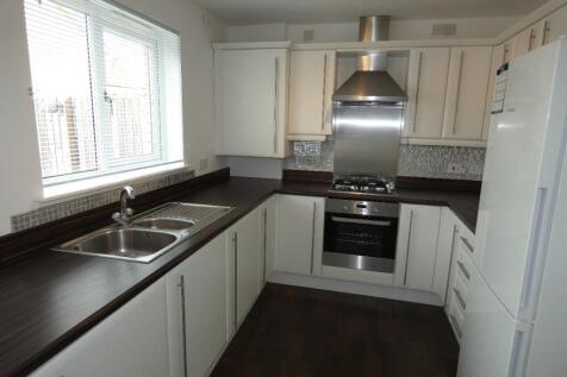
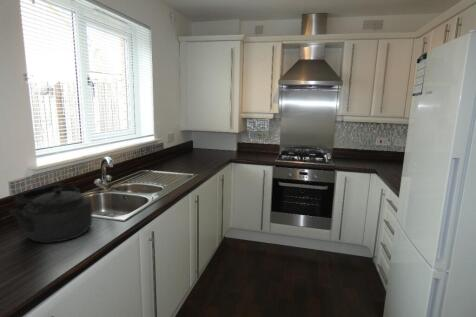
+ kettle [8,182,93,244]
